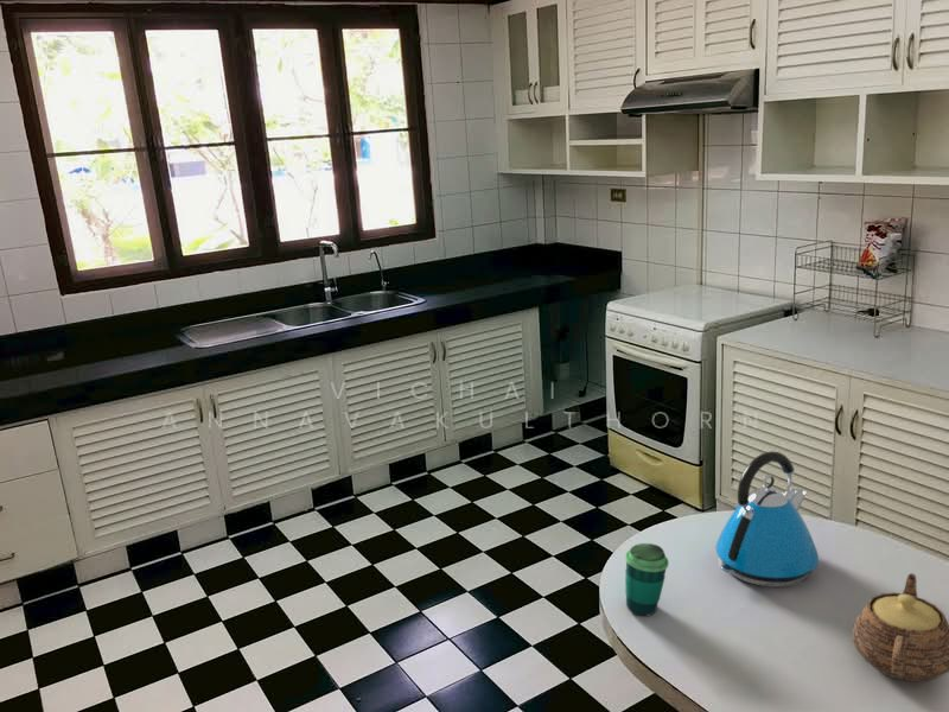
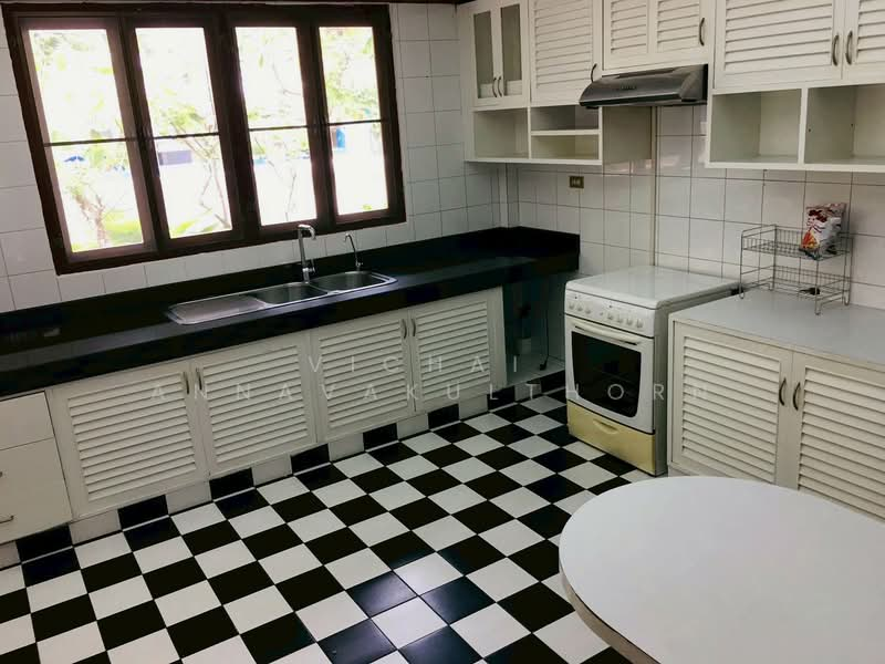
- teapot [852,572,949,682]
- kettle [714,450,820,587]
- cup [624,542,670,617]
